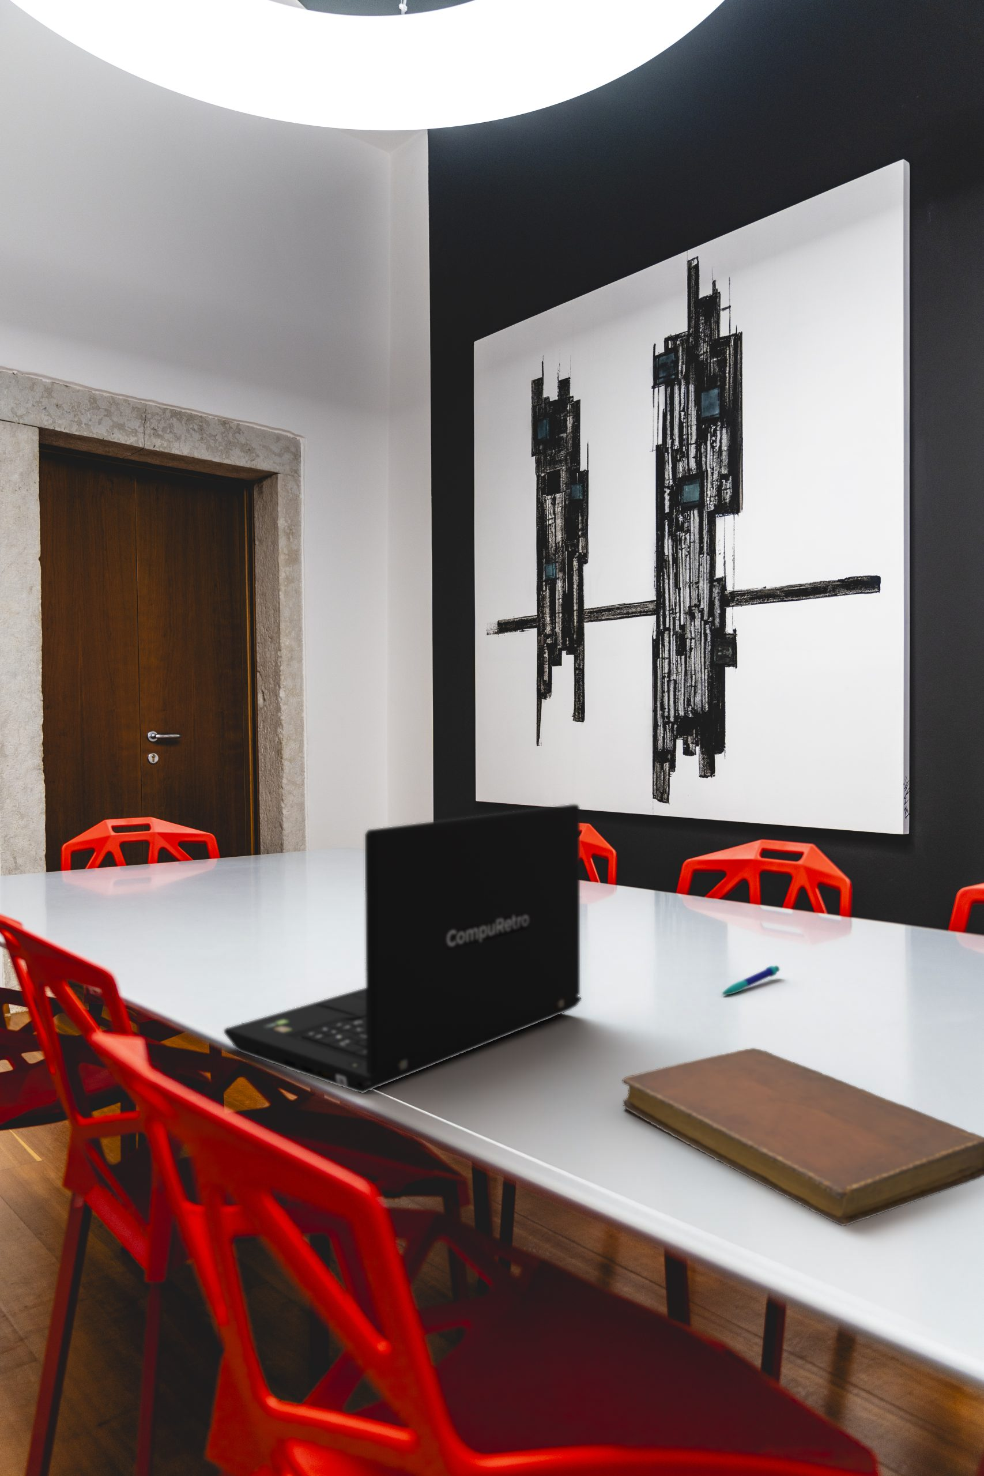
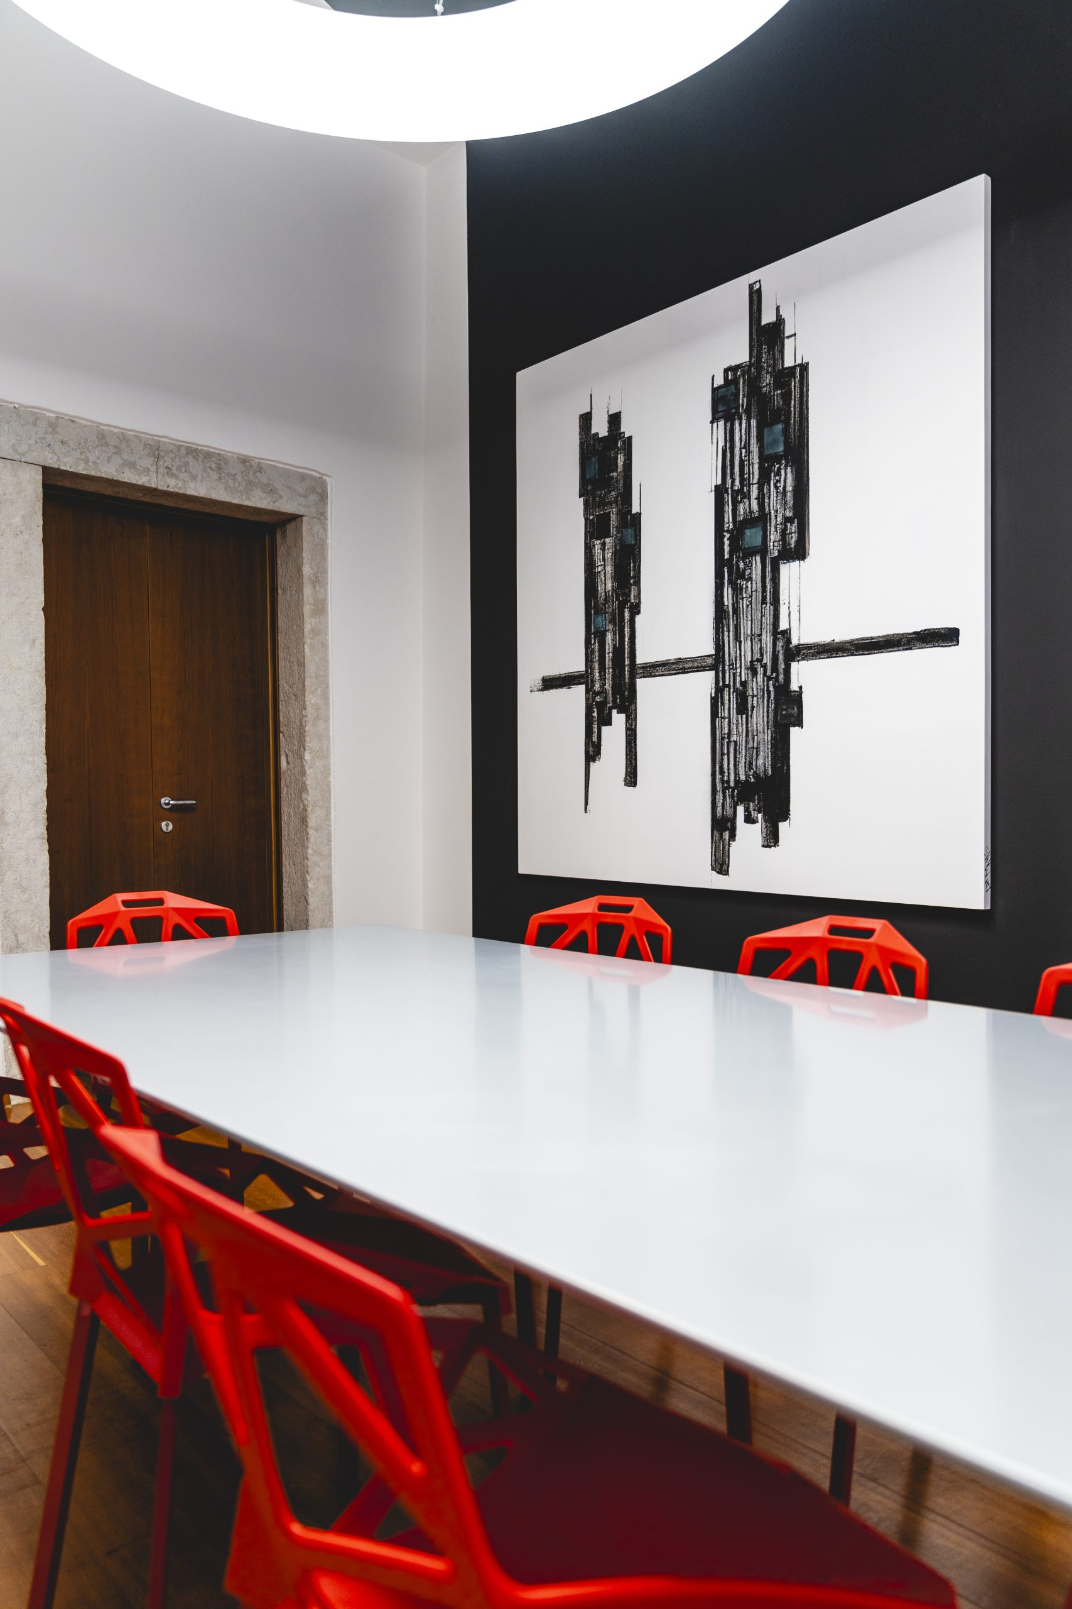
- laptop [223,804,582,1094]
- notebook [622,1048,984,1227]
- pen [722,965,780,996]
